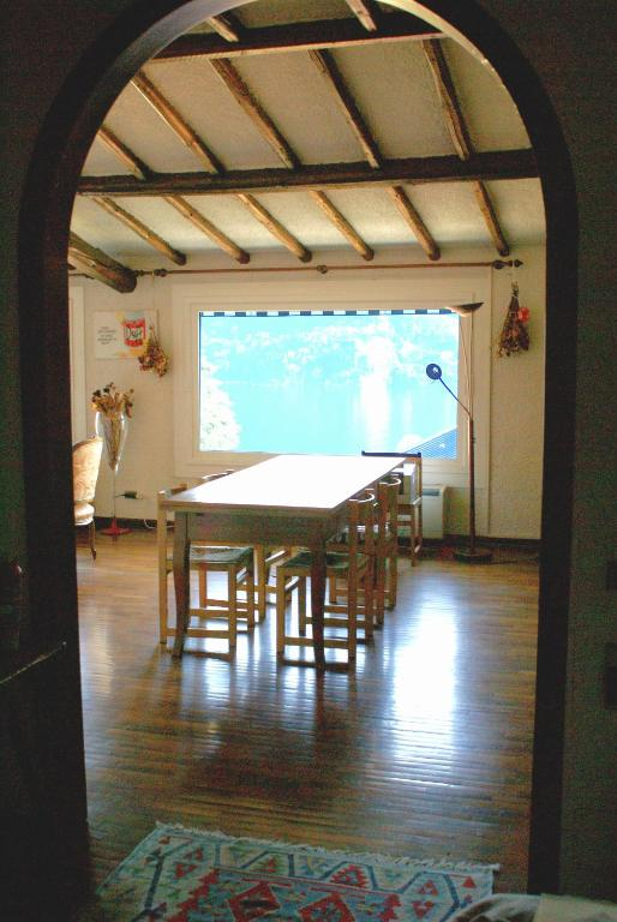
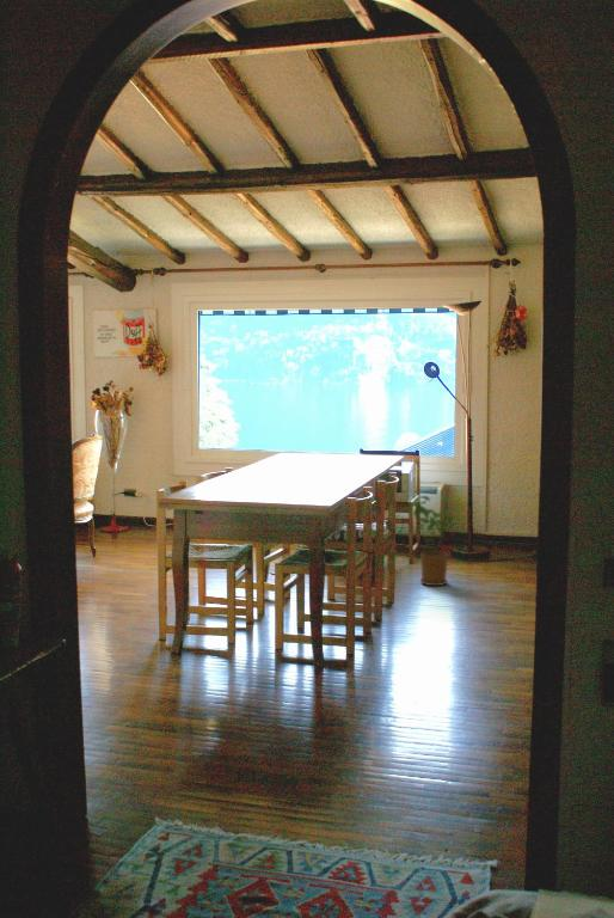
+ house plant [401,495,455,587]
